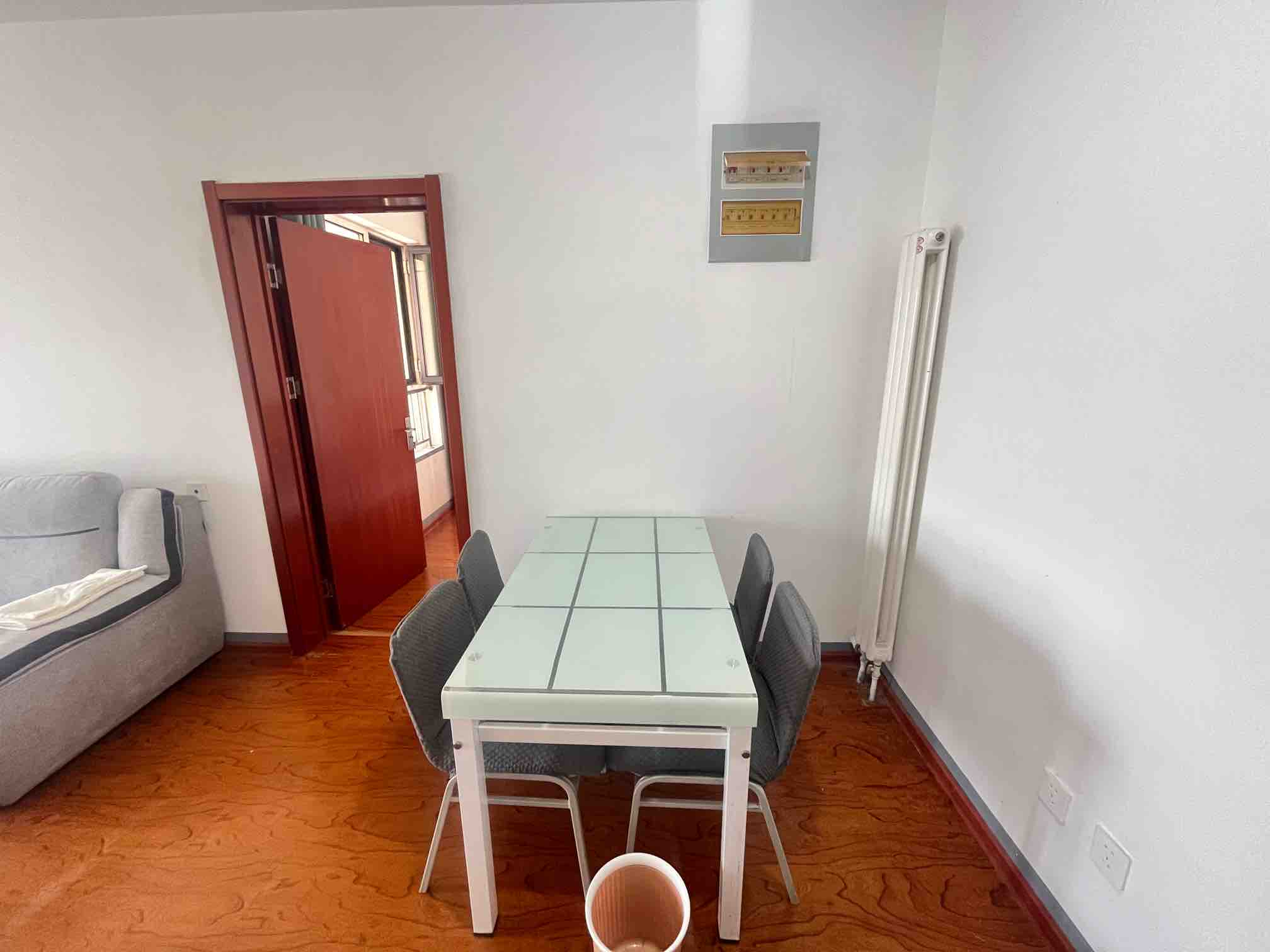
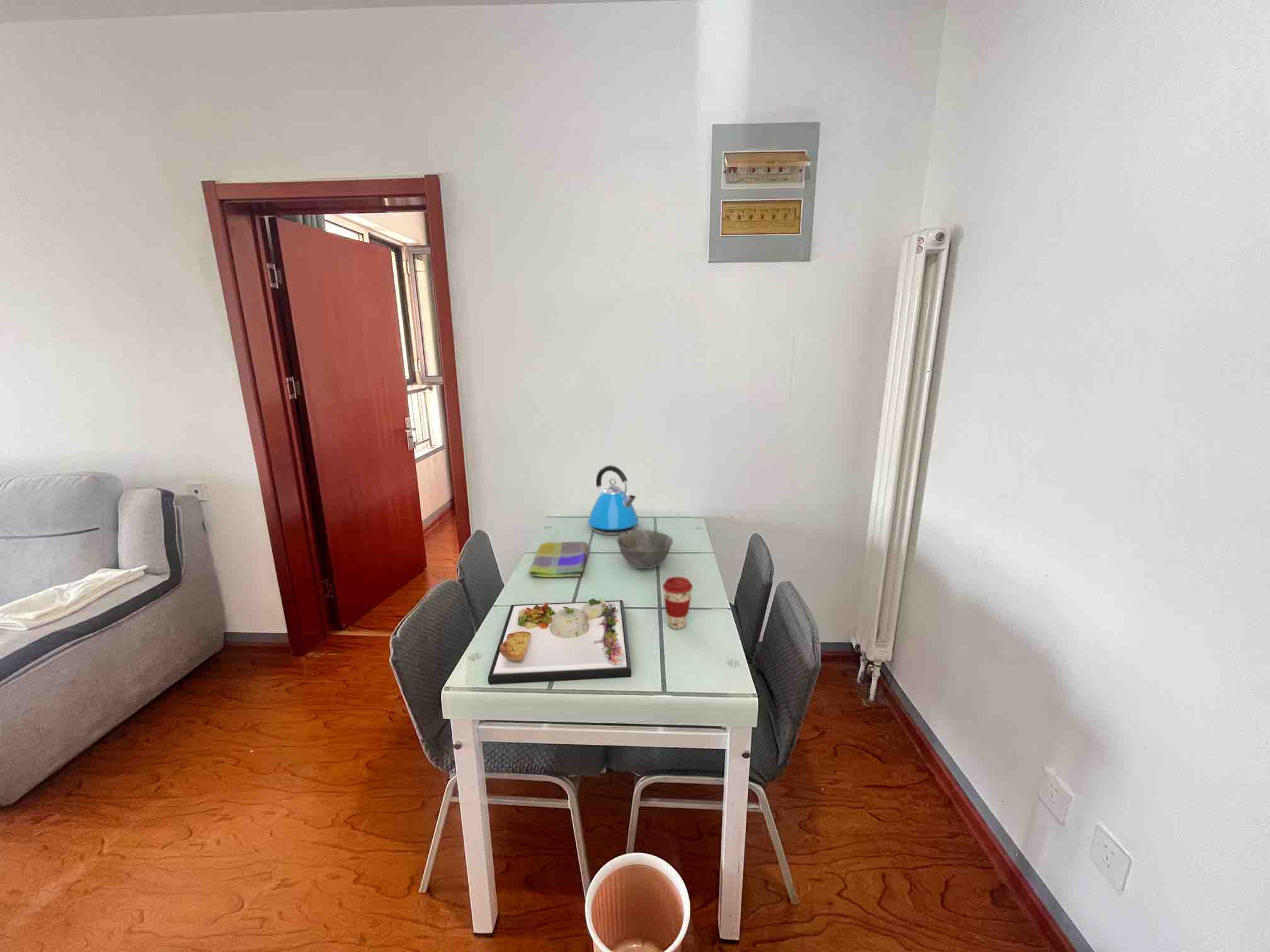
+ coffee cup [662,576,694,630]
+ bowl [616,529,673,569]
+ kettle [587,465,639,536]
+ dinner plate [488,598,632,685]
+ dish towel [529,541,590,578]
